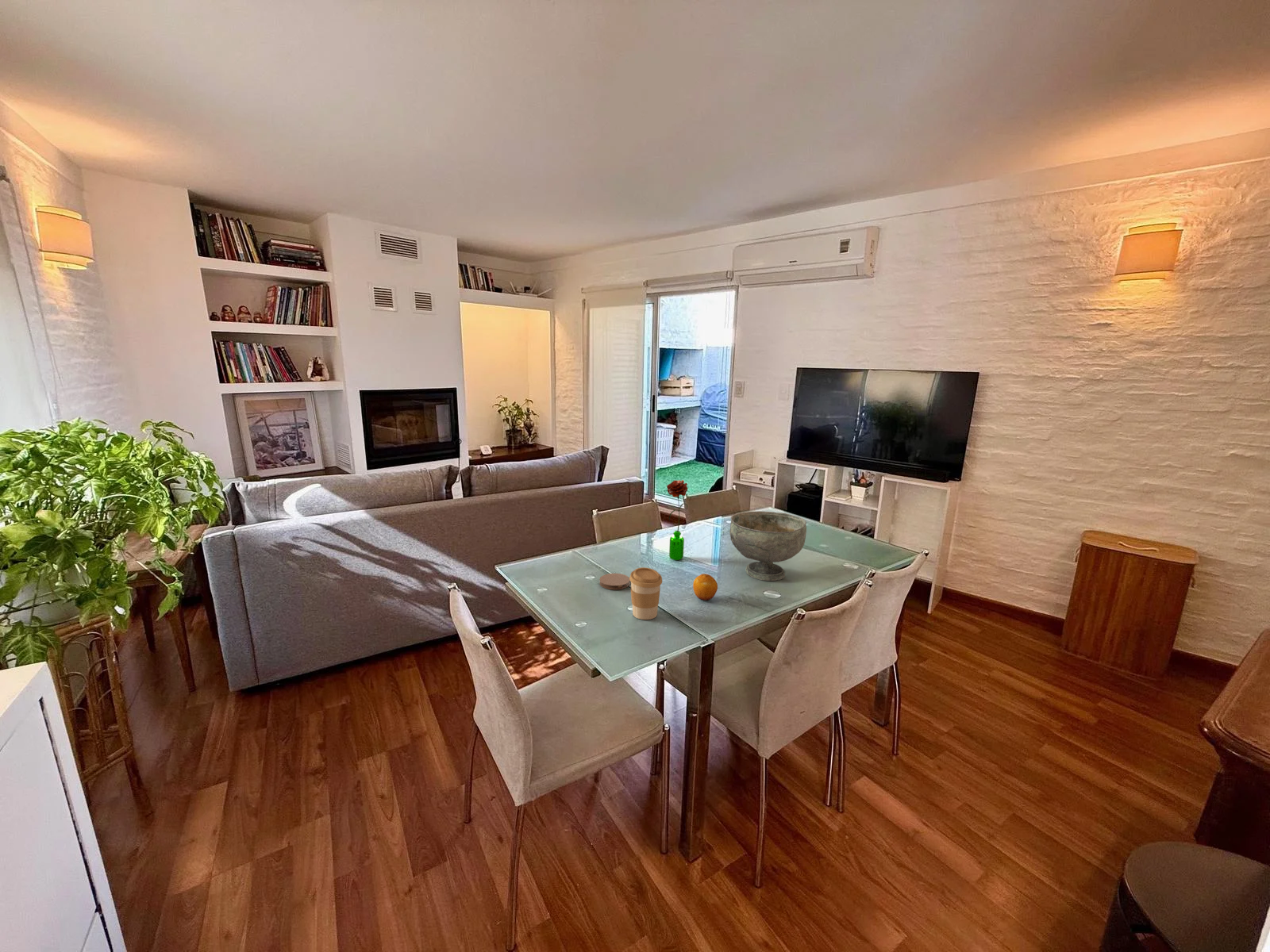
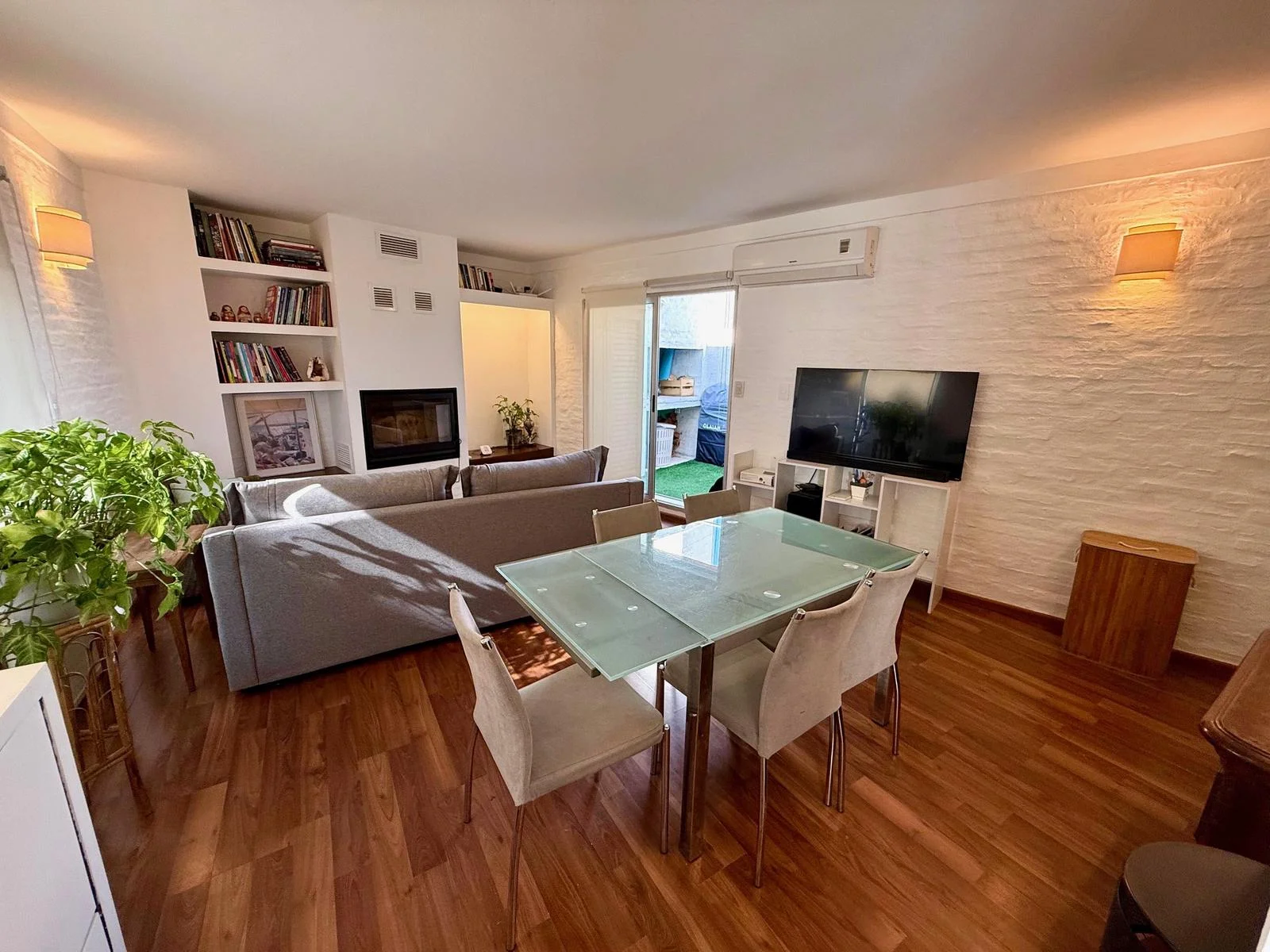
- fruit [692,573,718,601]
- decorative bowl [729,510,807,582]
- coaster [598,573,630,590]
- coffee cup [629,566,663,620]
- flower [666,479,688,561]
